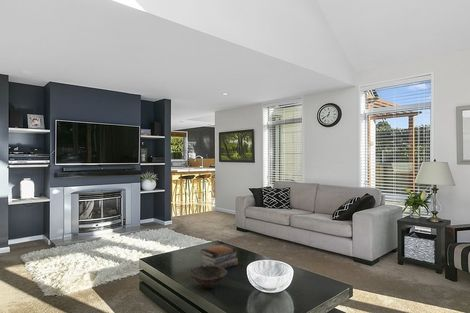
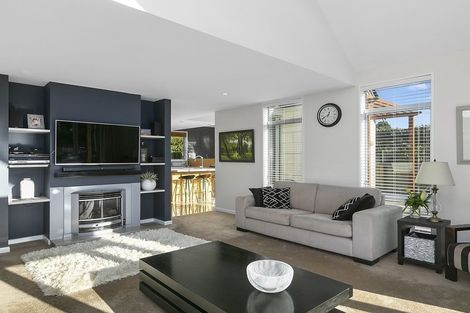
- bowl [188,265,228,290]
- book stack [199,243,239,269]
